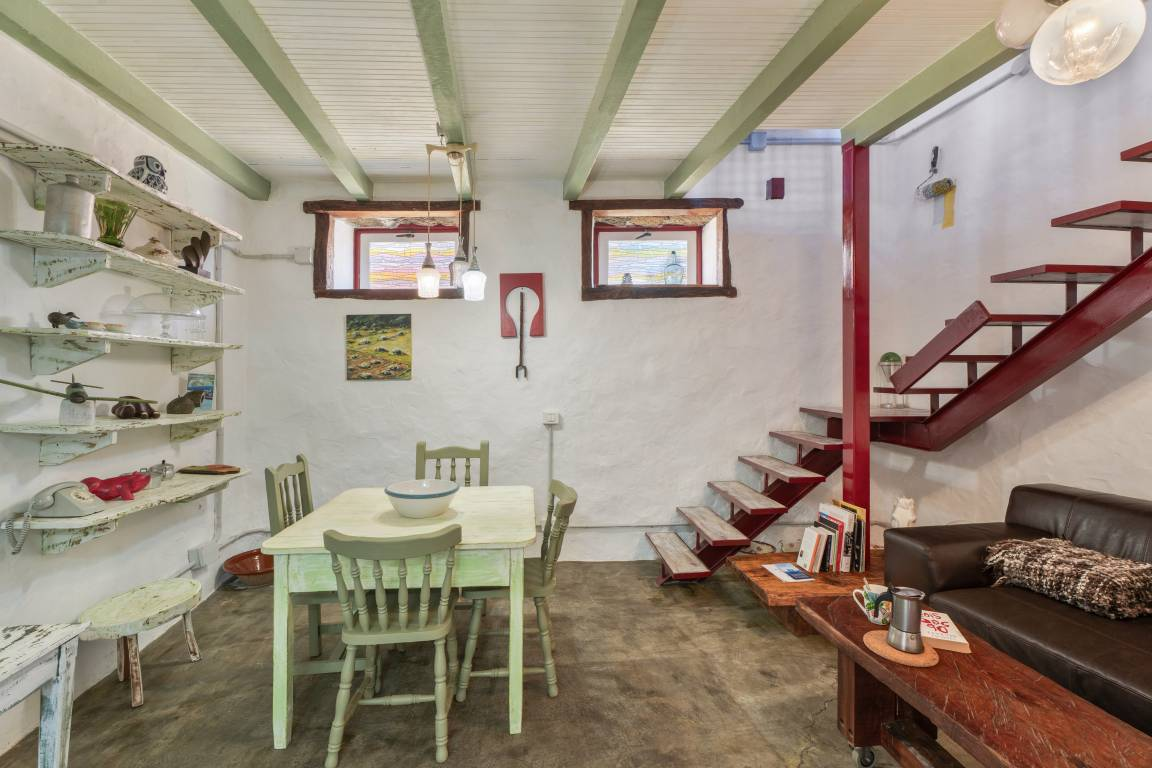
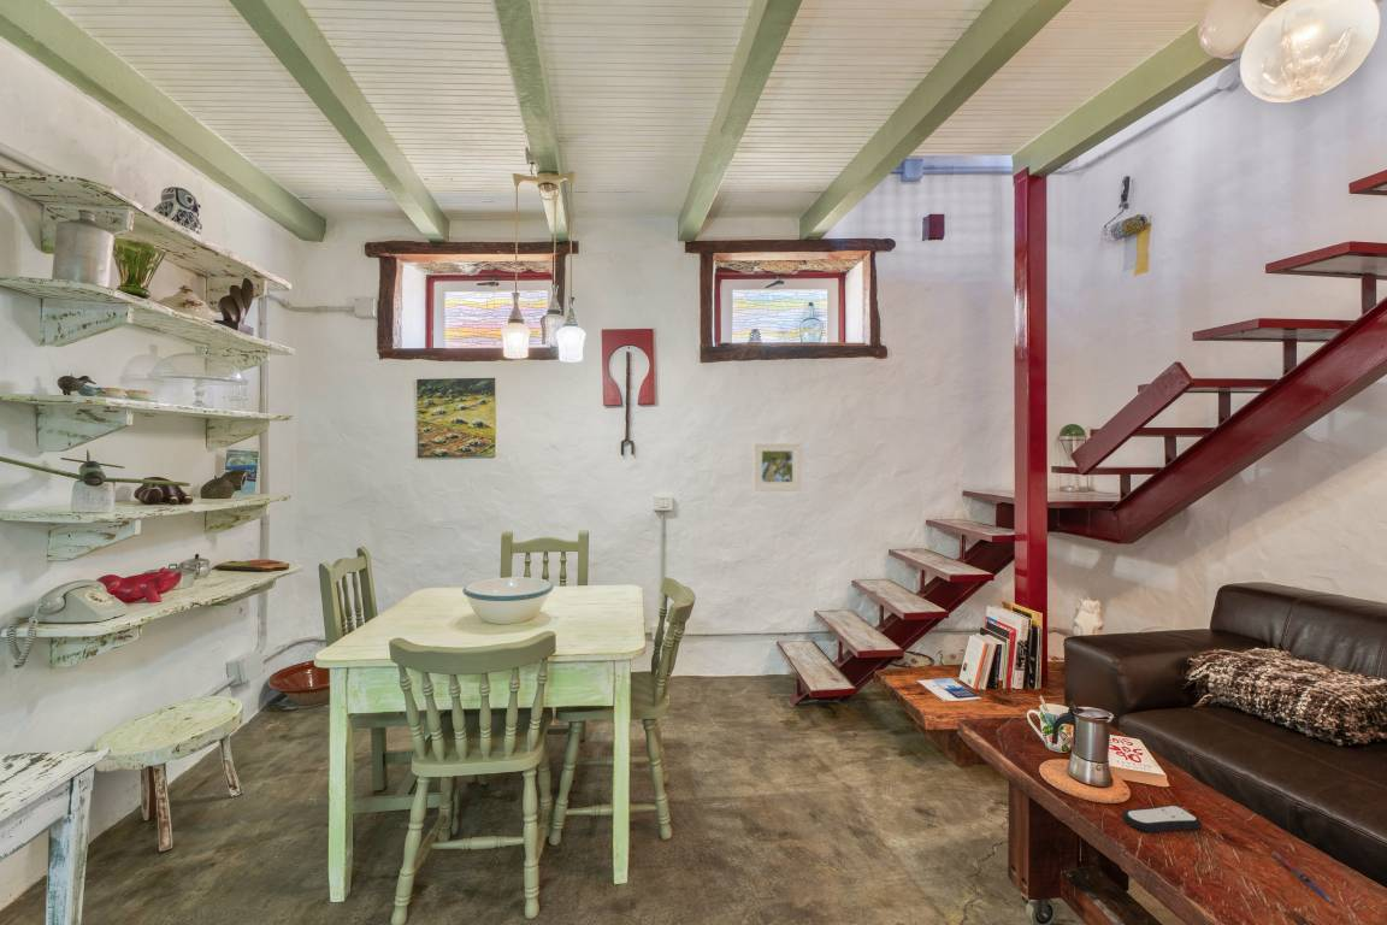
+ remote control [1121,803,1203,833]
+ pen [1270,849,1334,905]
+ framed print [751,441,802,493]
